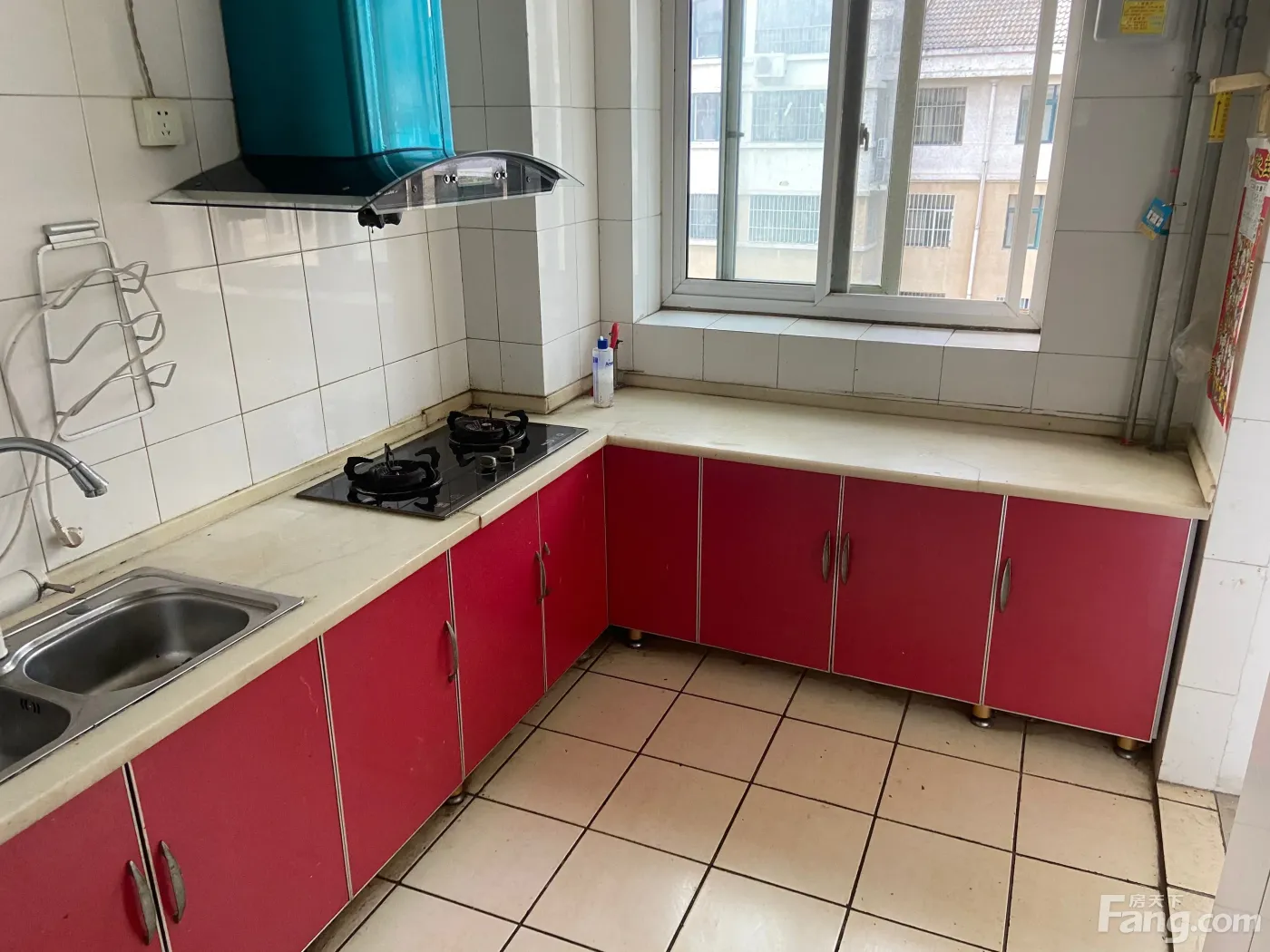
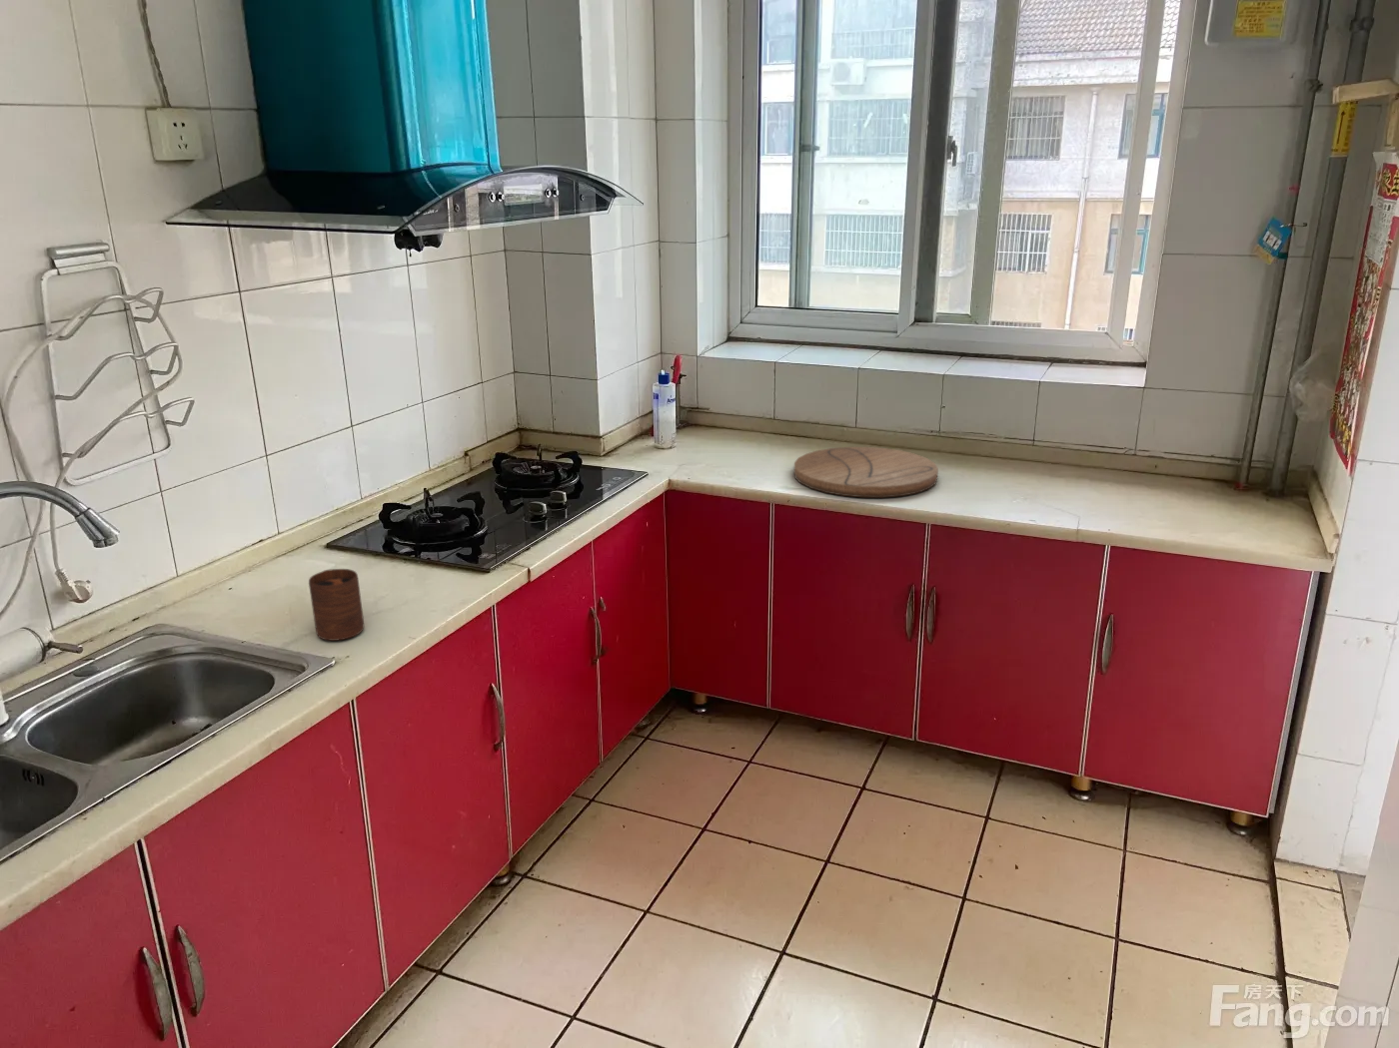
+ cutting board [793,446,940,499]
+ cup [307,568,365,642]
